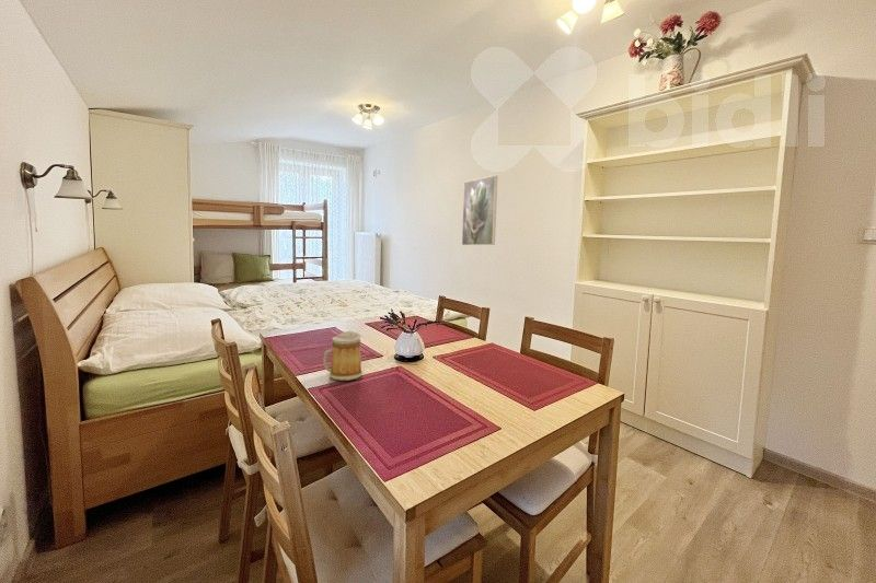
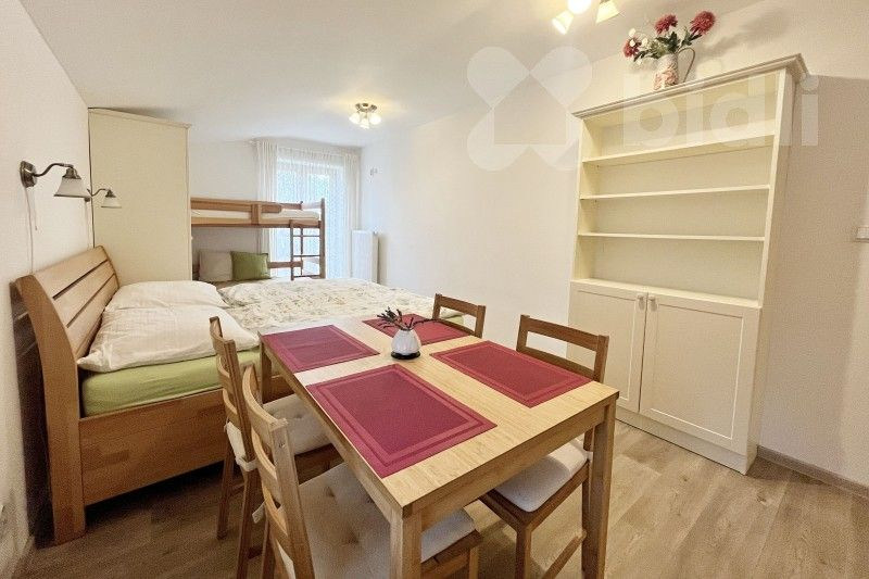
- mug [322,330,364,382]
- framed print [461,175,498,246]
